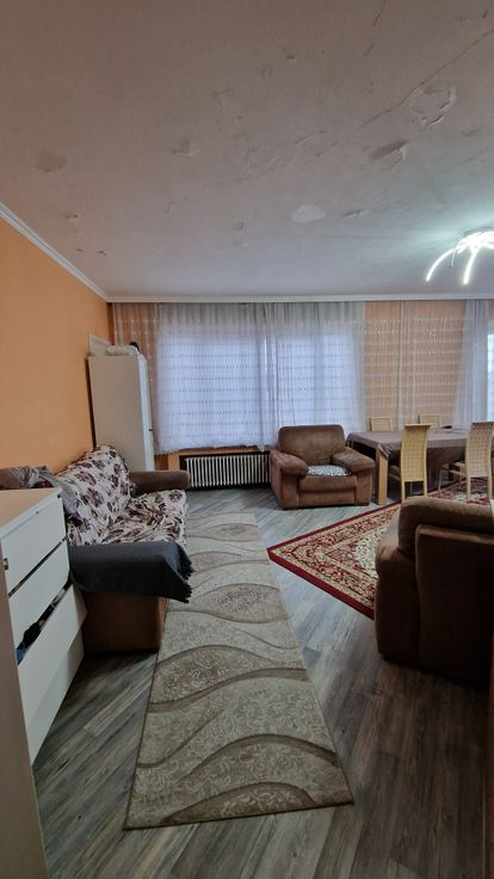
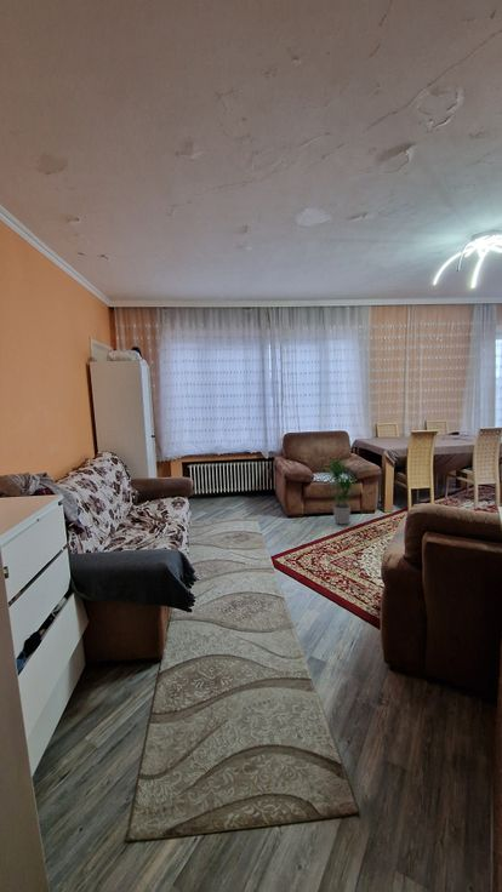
+ potted plant [319,456,361,525]
